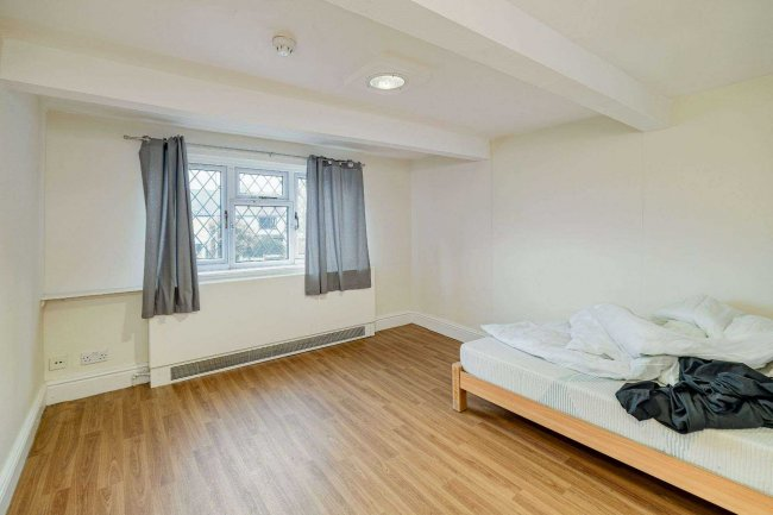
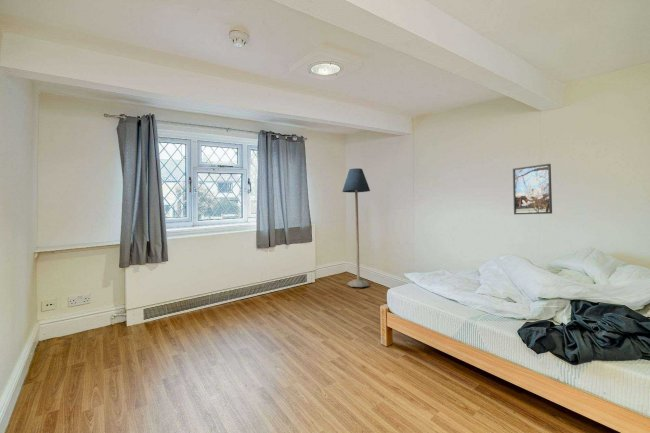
+ floor lamp [341,167,371,288]
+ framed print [512,163,553,215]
